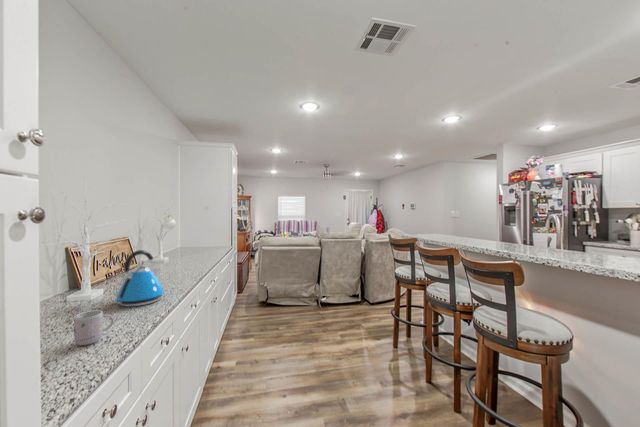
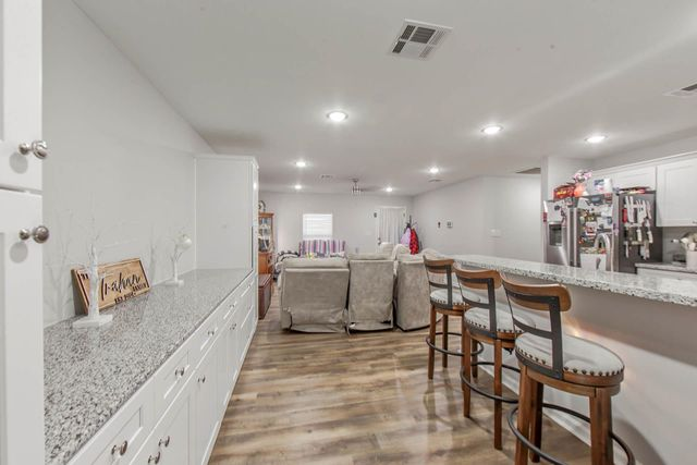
- kettle [114,249,165,308]
- mug [70,309,115,346]
